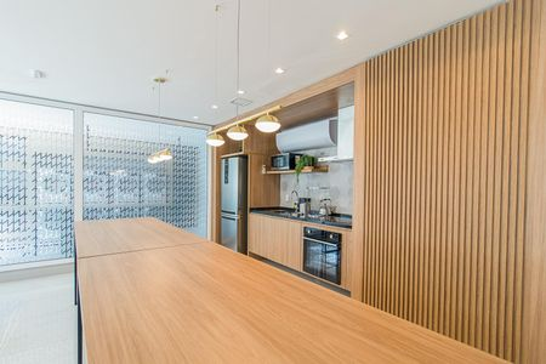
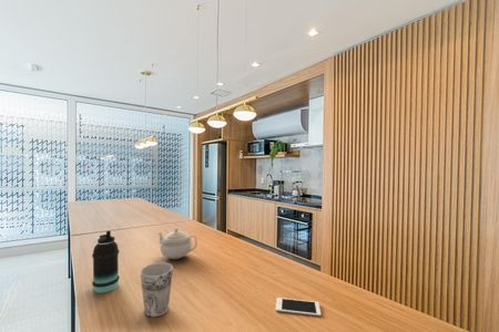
+ cell phone [275,297,322,318]
+ cup [139,261,174,319]
+ teapot [157,227,198,260]
+ bottle [91,230,121,294]
